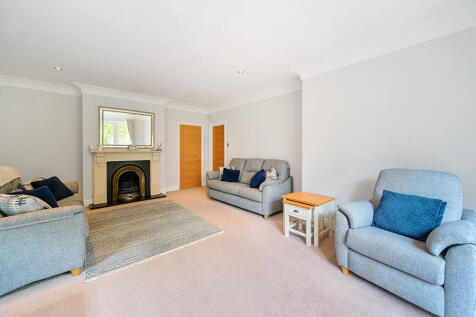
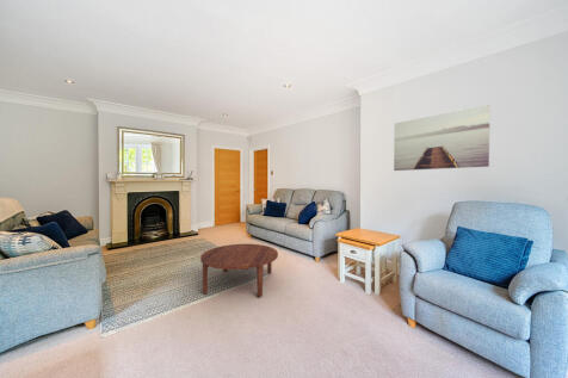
+ coffee table [199,243,279,298]
+ wall art [393,104,492,172]
